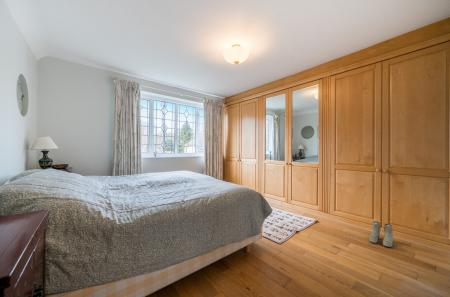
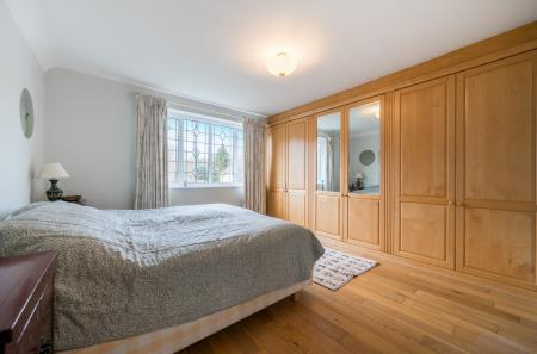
- boots [369,220,394,248]
